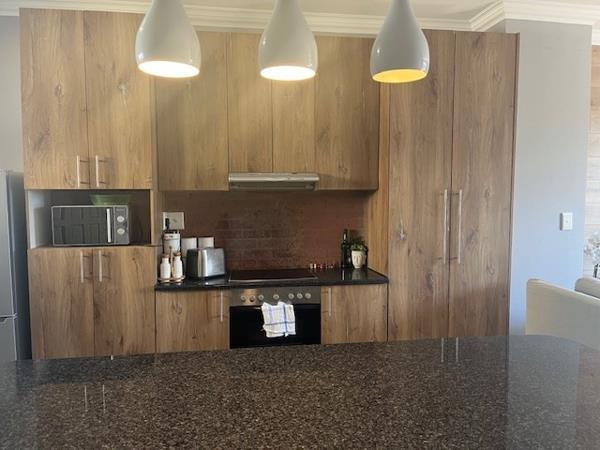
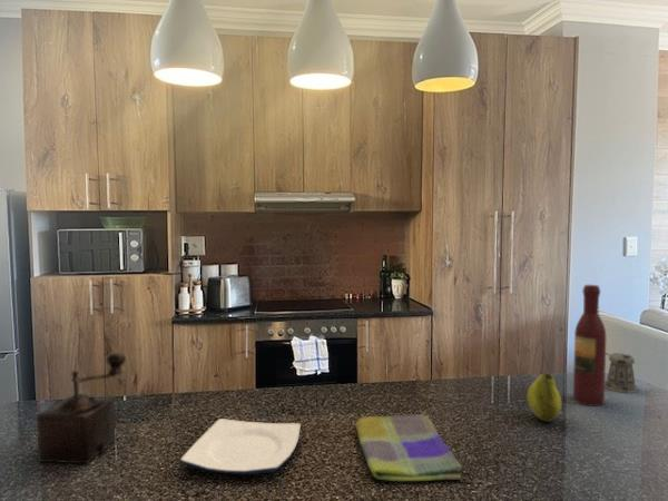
+ fruit [525,372,562,423]
+ plate [179,418,302,475]
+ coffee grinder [36,352,127,464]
+ wine bottle [572,284,607,407]
+ pepper shaker [605,352,639,394]
+ dish towel [355,413,463,482]
